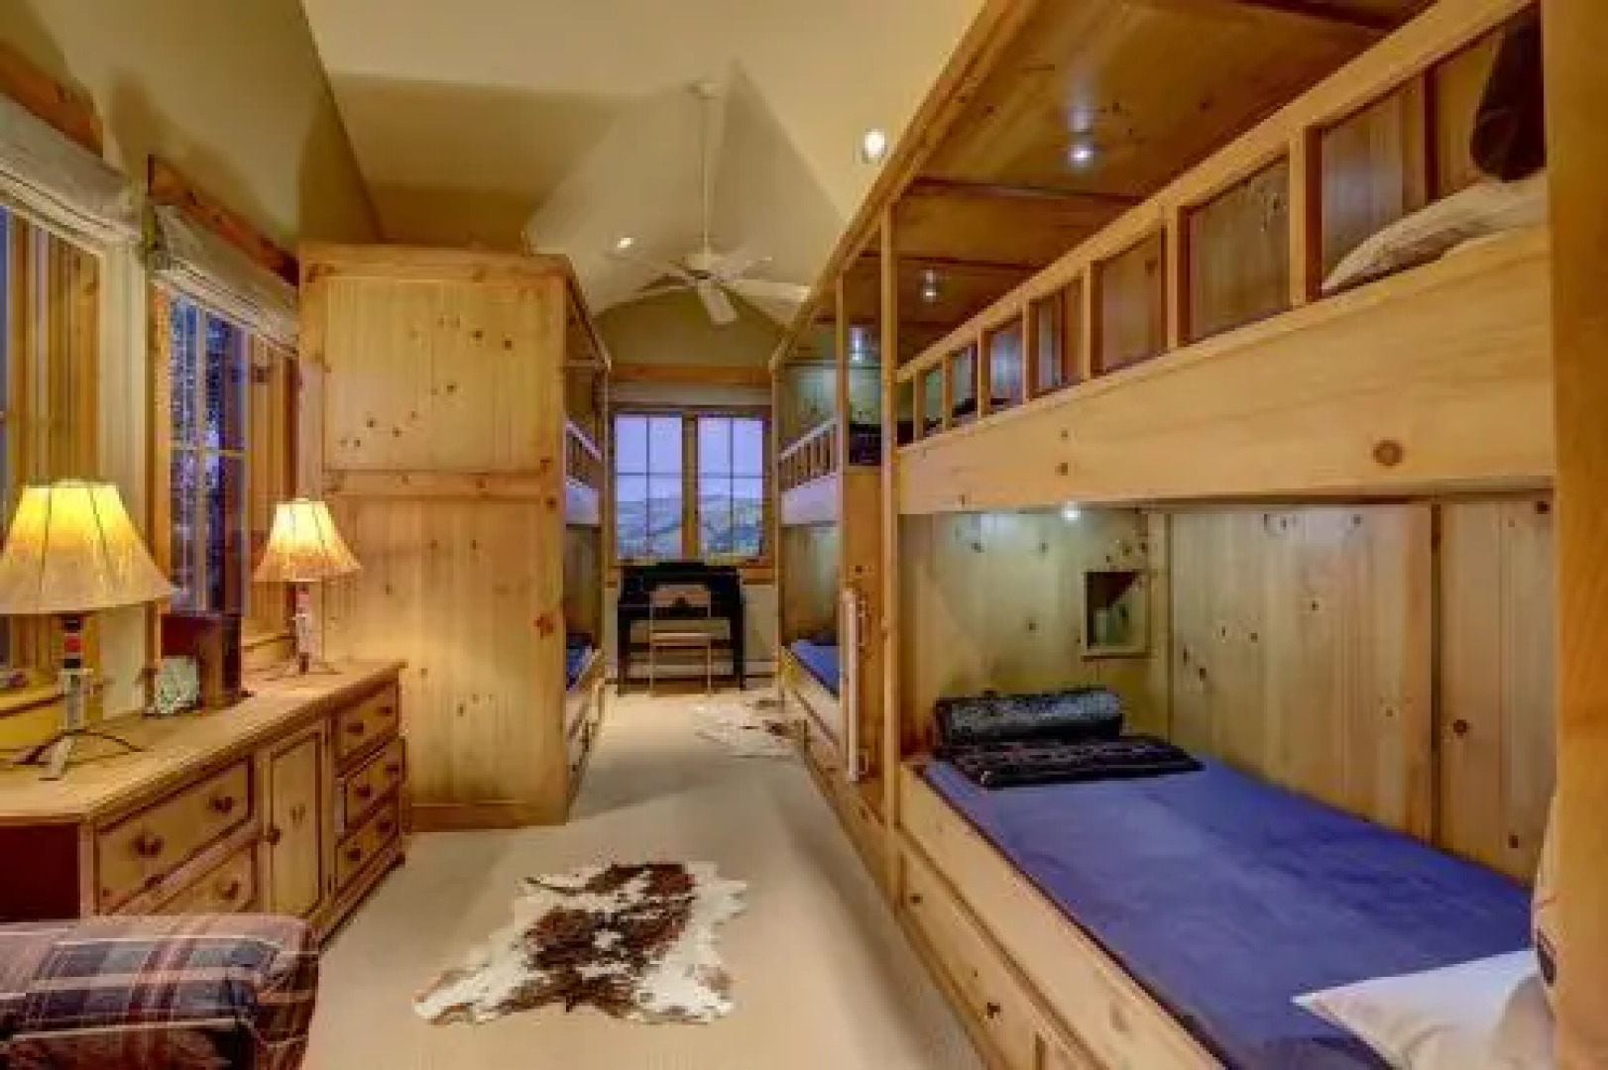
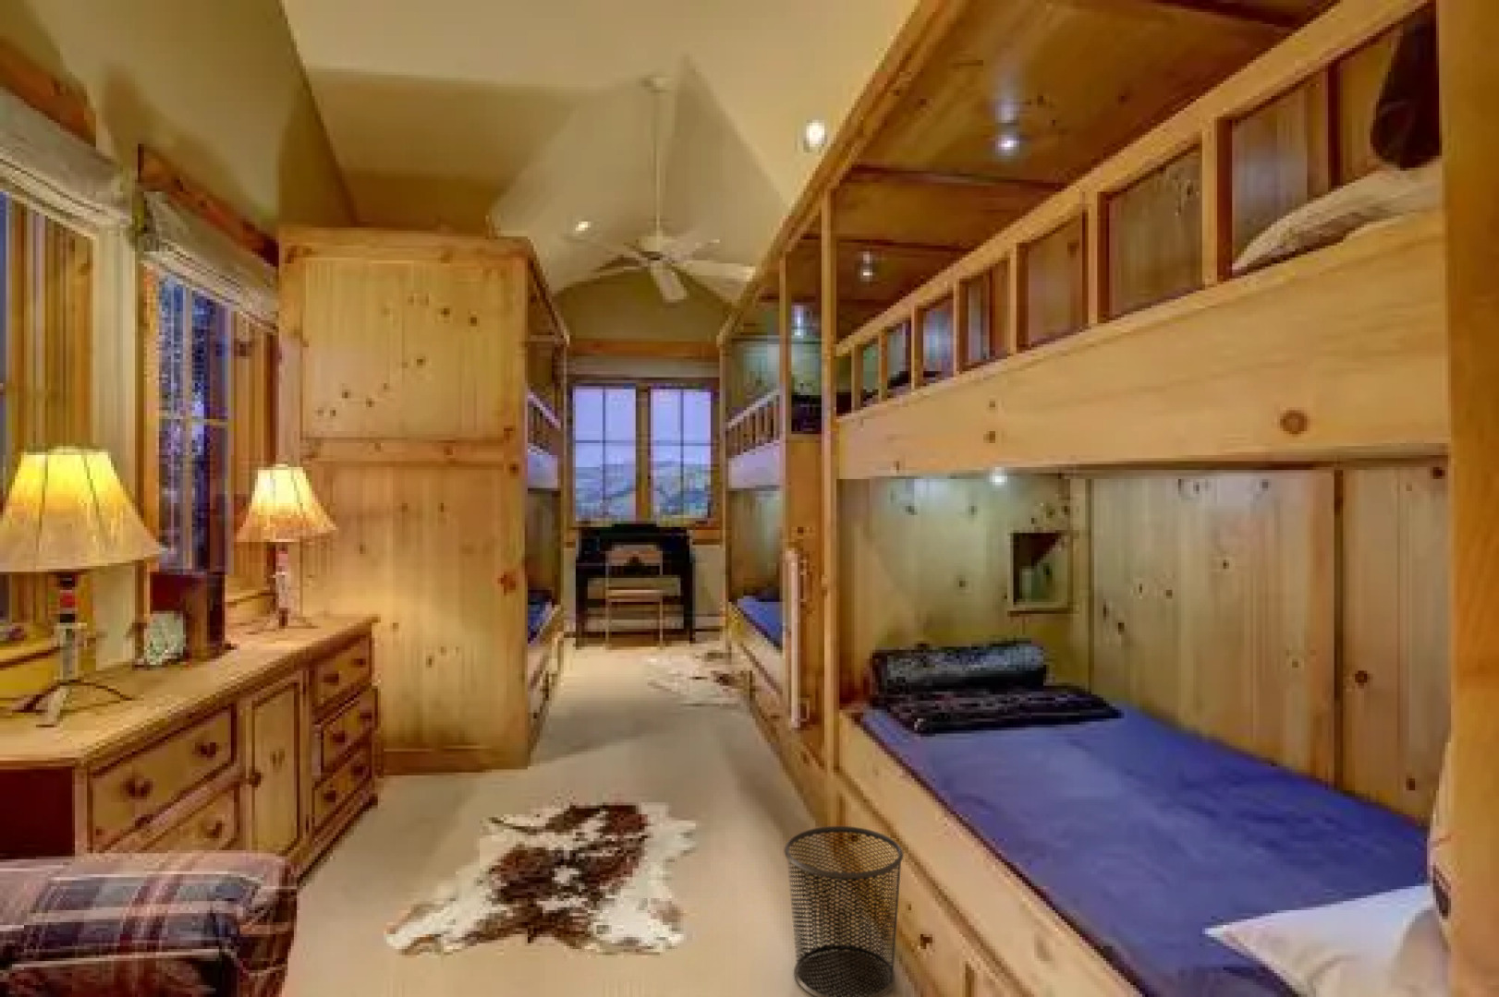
+ waste bin [783,826,904,997]
